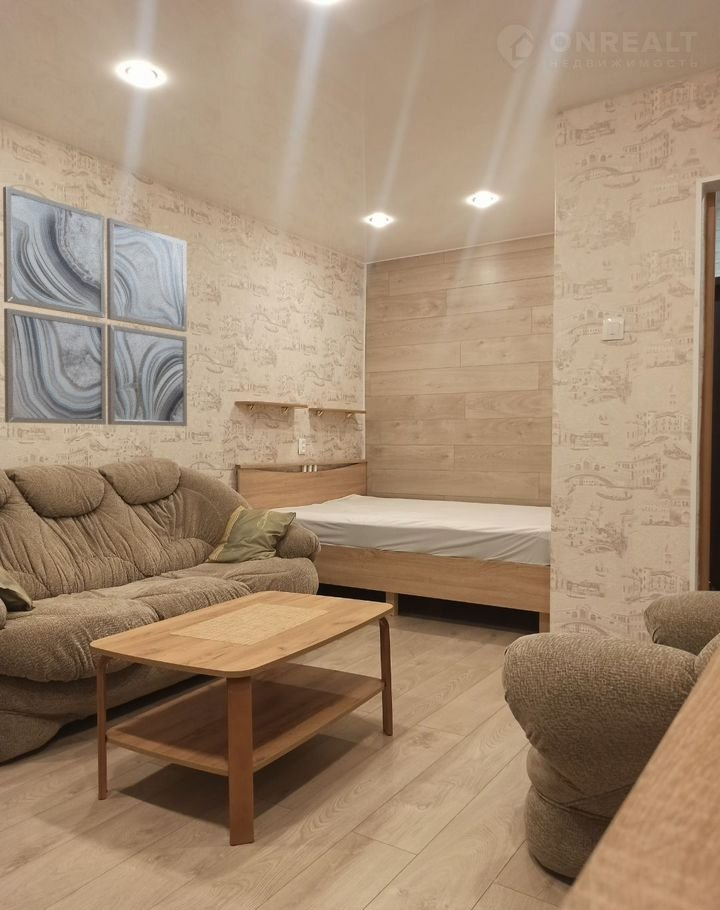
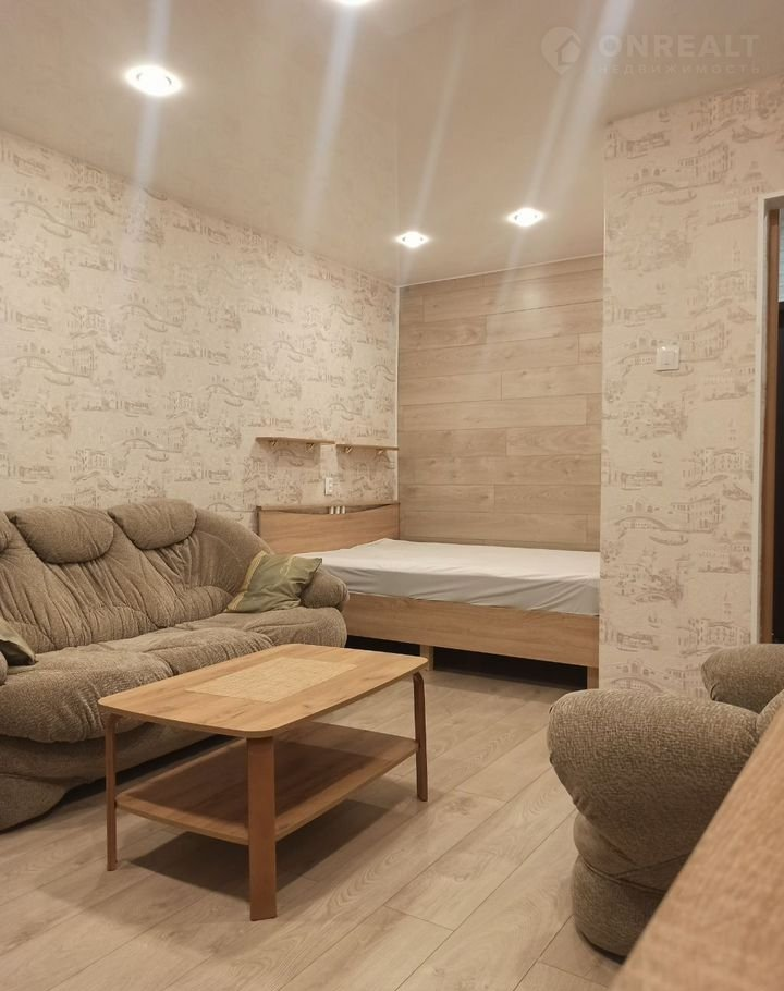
- wall art [2,185,188,427]
